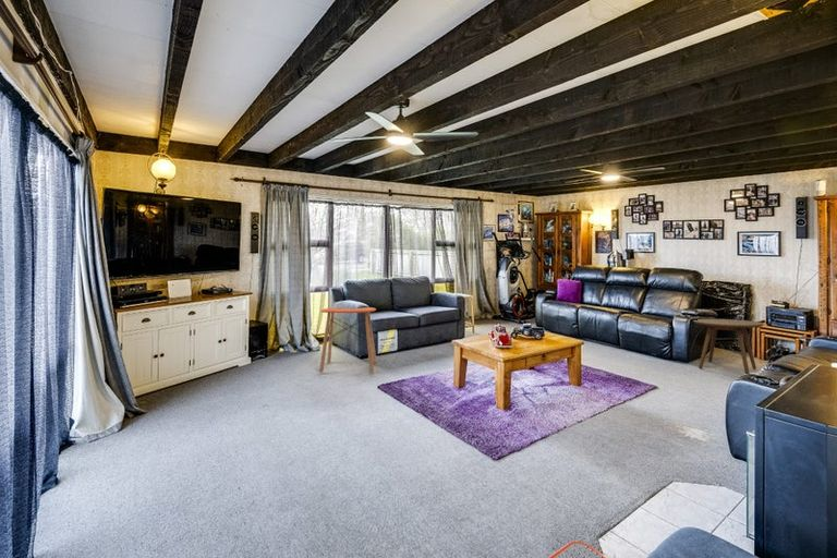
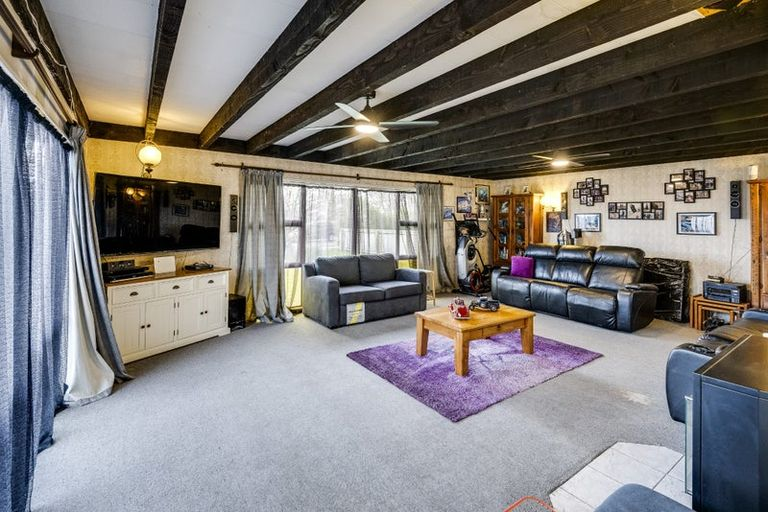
- side table [692,318,764,375]
- side table [318,306,378,373]
